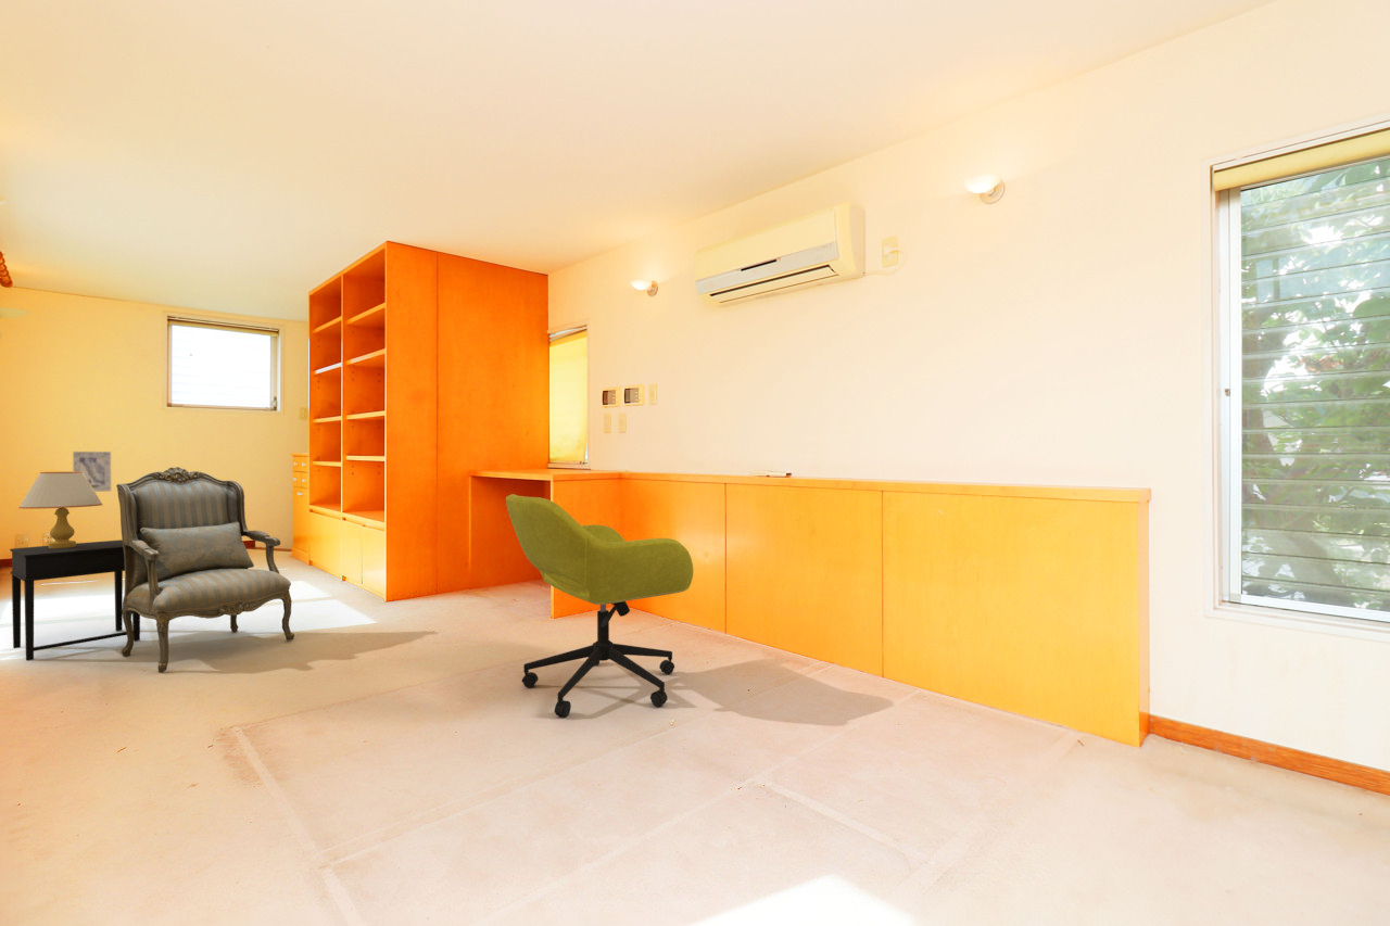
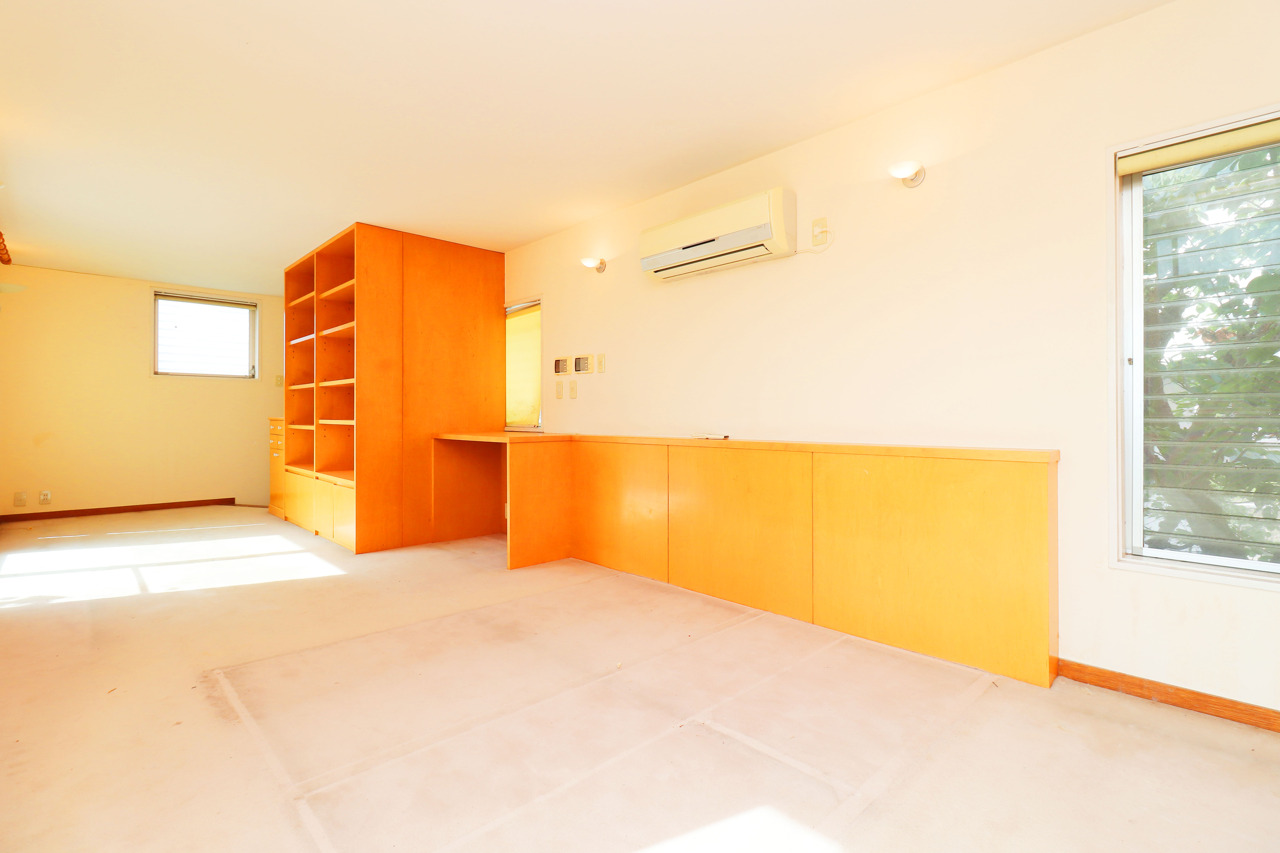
- side table [9,538,141,661]
- wall art [72,451,112,493]
- armchair [115,466,295,673]
- table lamp [17,471,103,548]
- office chair [505,493,694,718]
